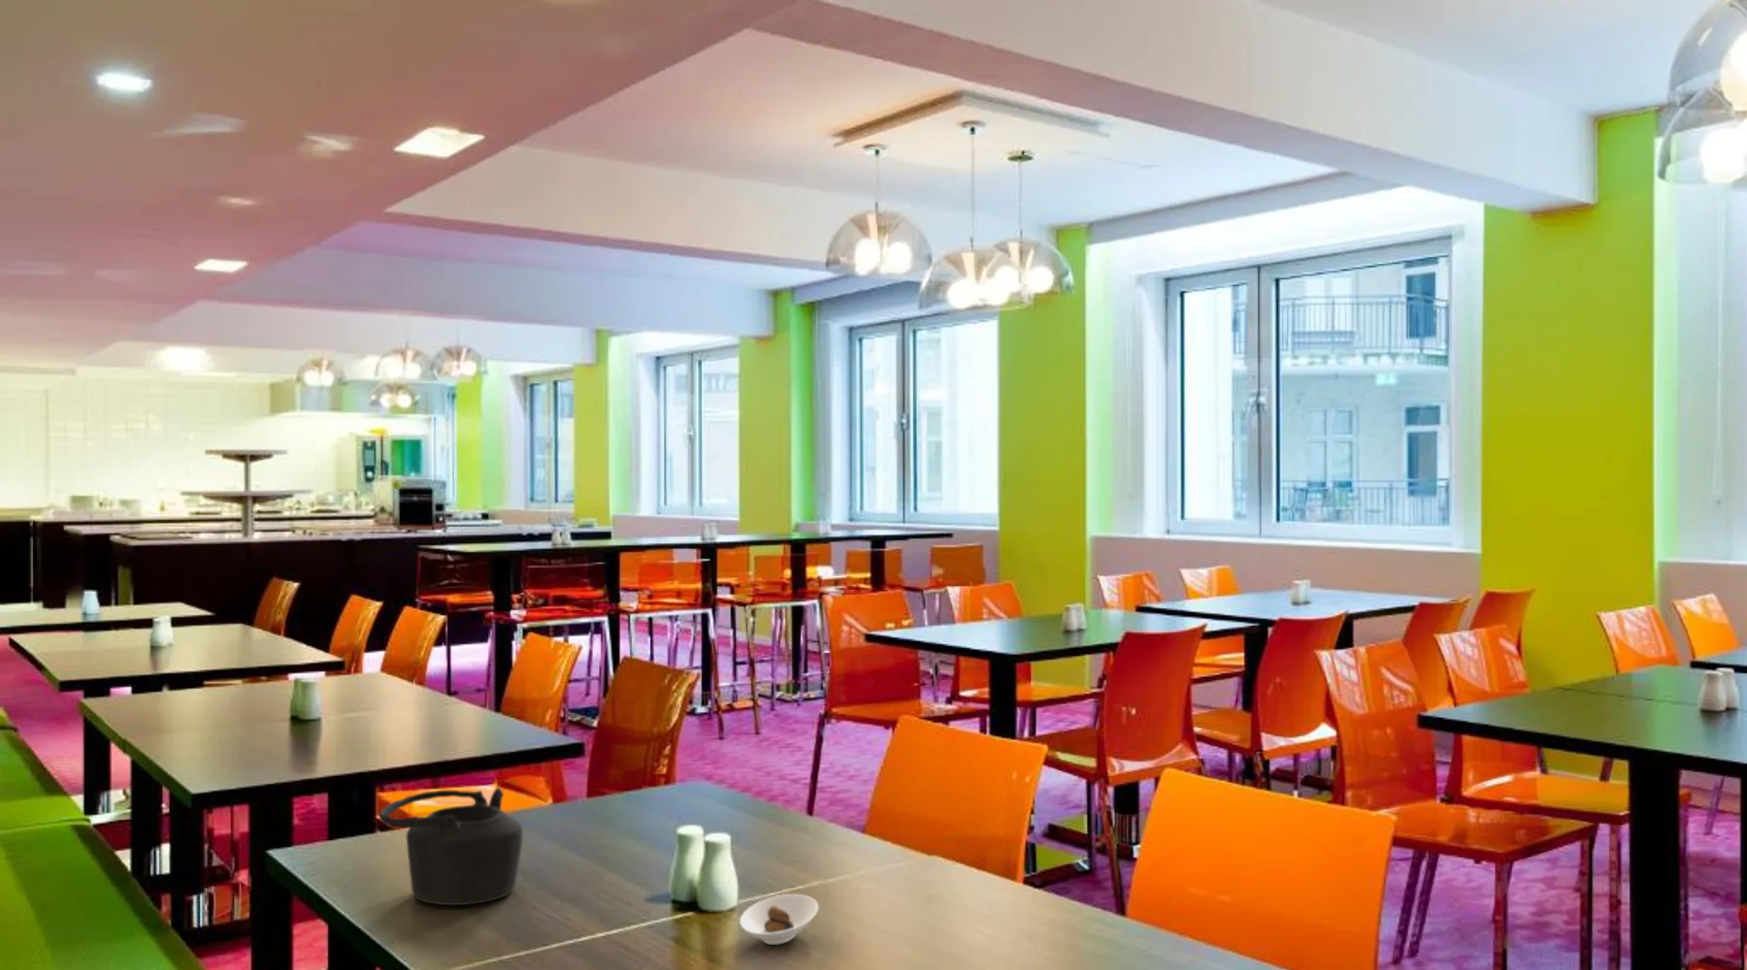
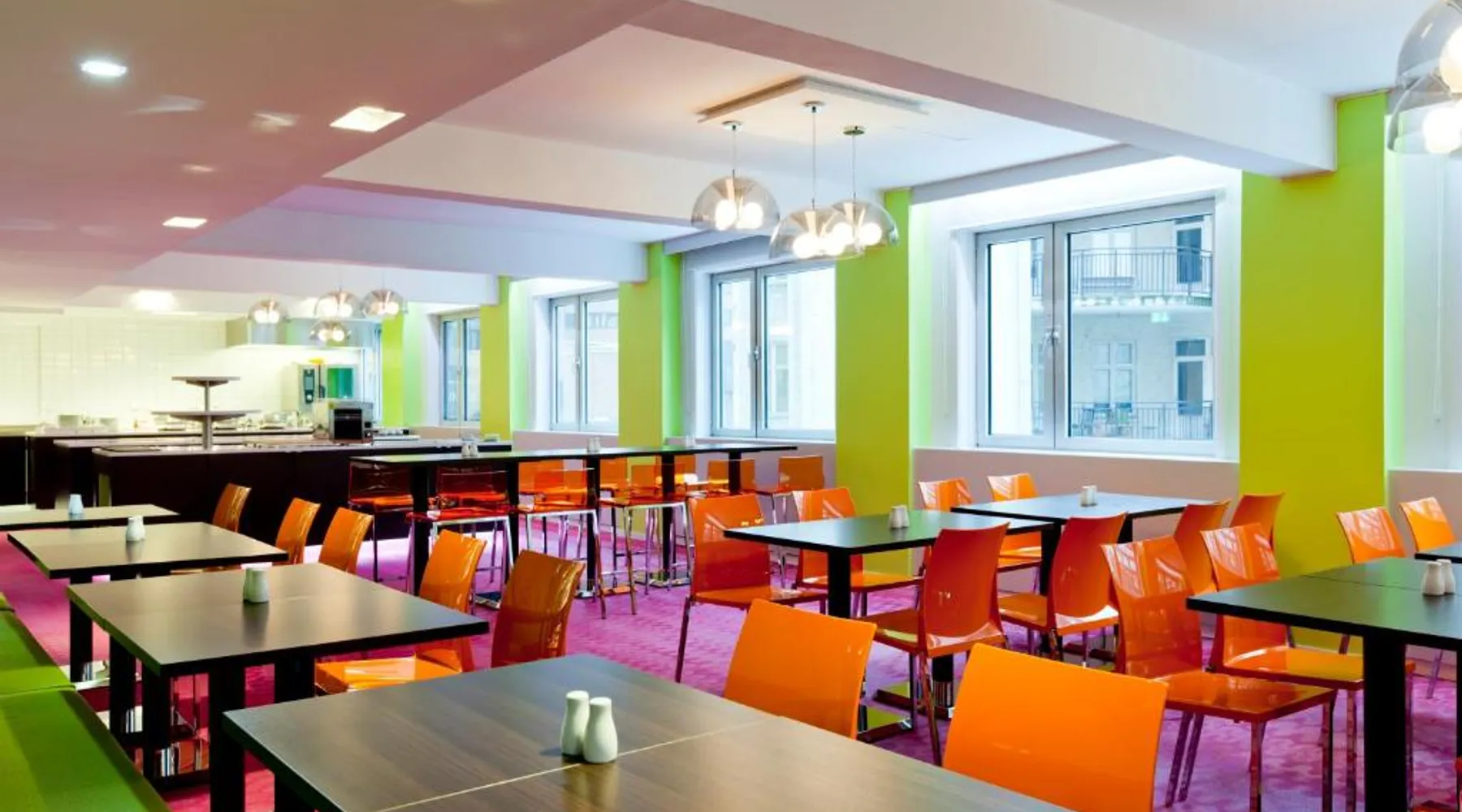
- teapot [379,787,525,905]
- saucer [738,894,820,946]
